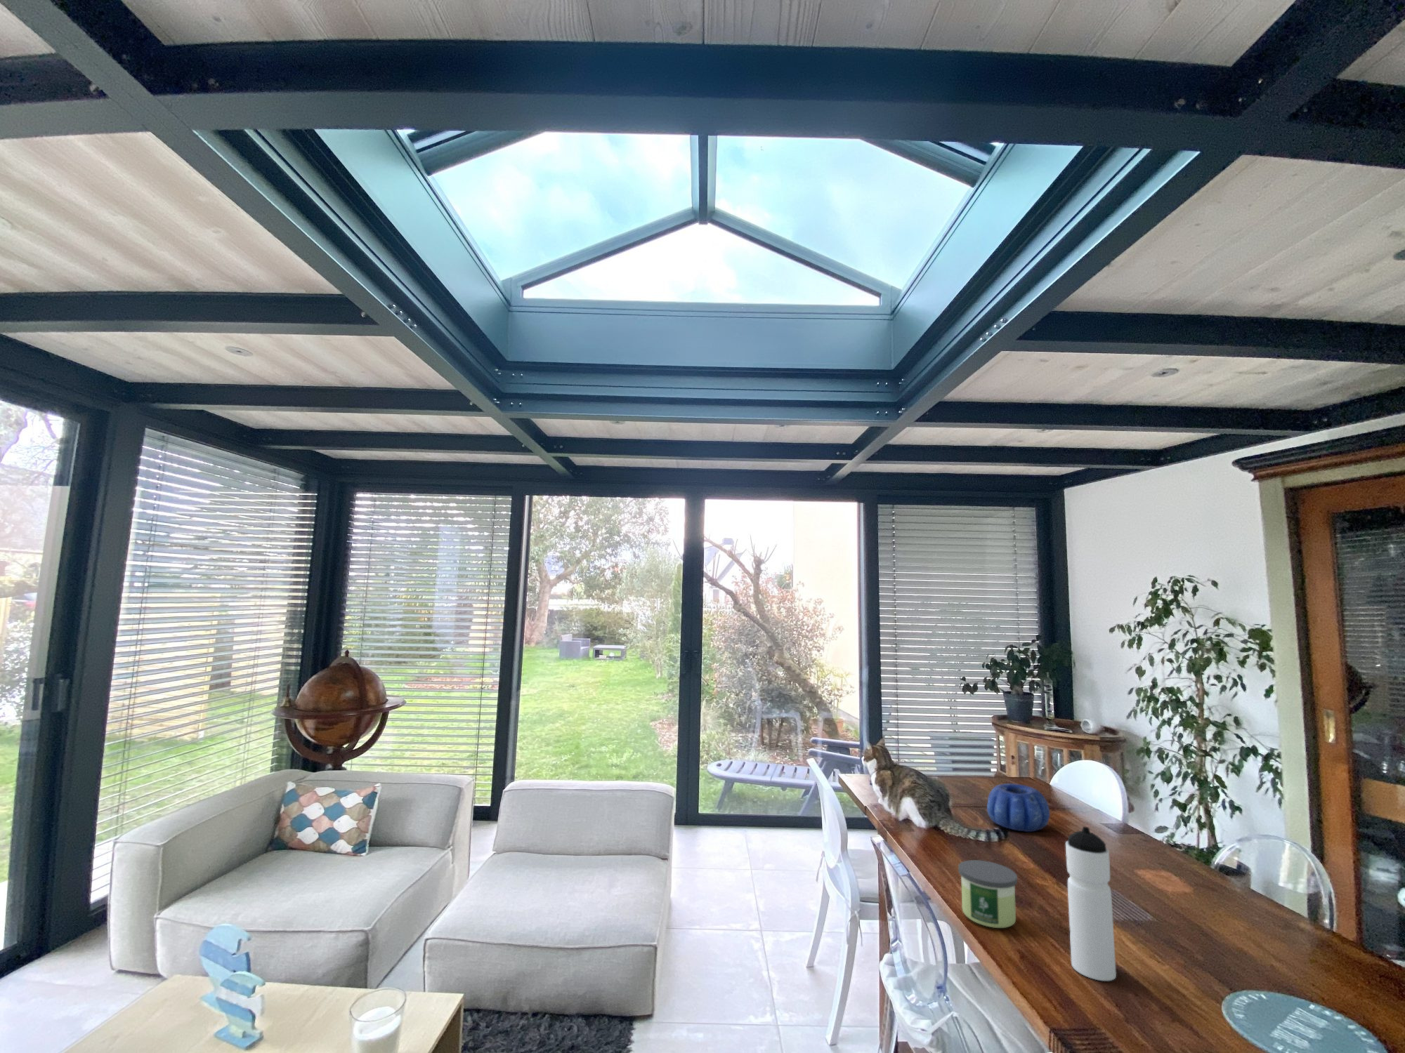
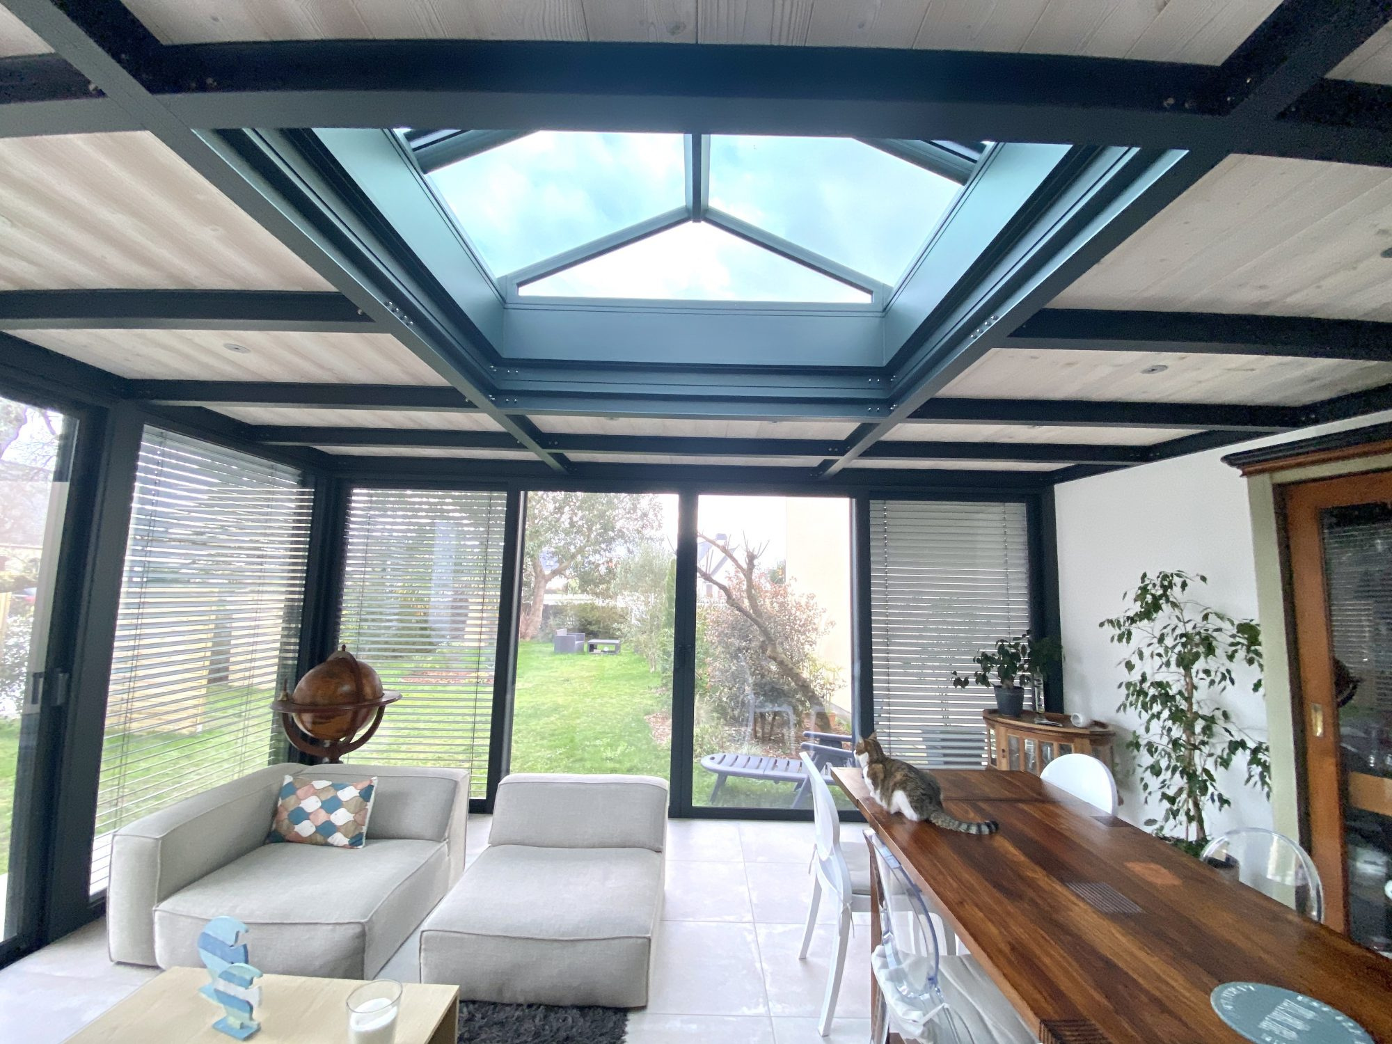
- water bottle [1065,825,1117,981]
- decorative bowl [987,783,1050,833]
- candle [958,859,1018,929]
